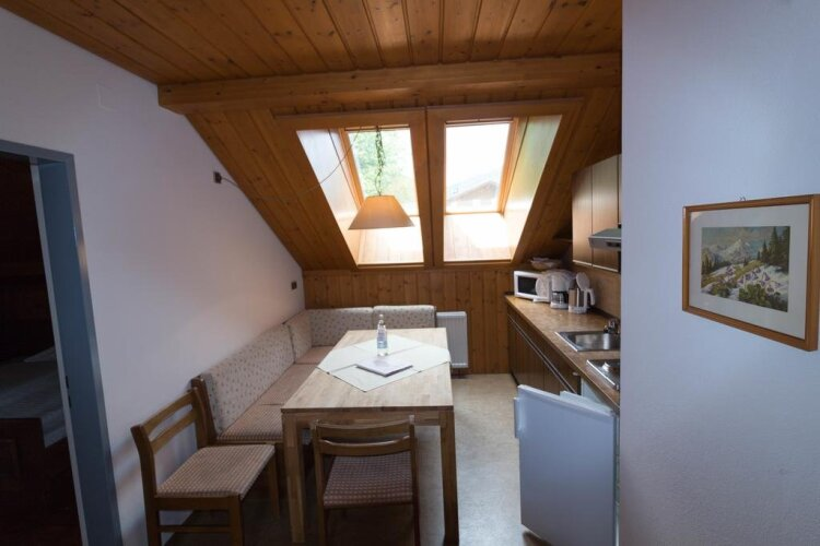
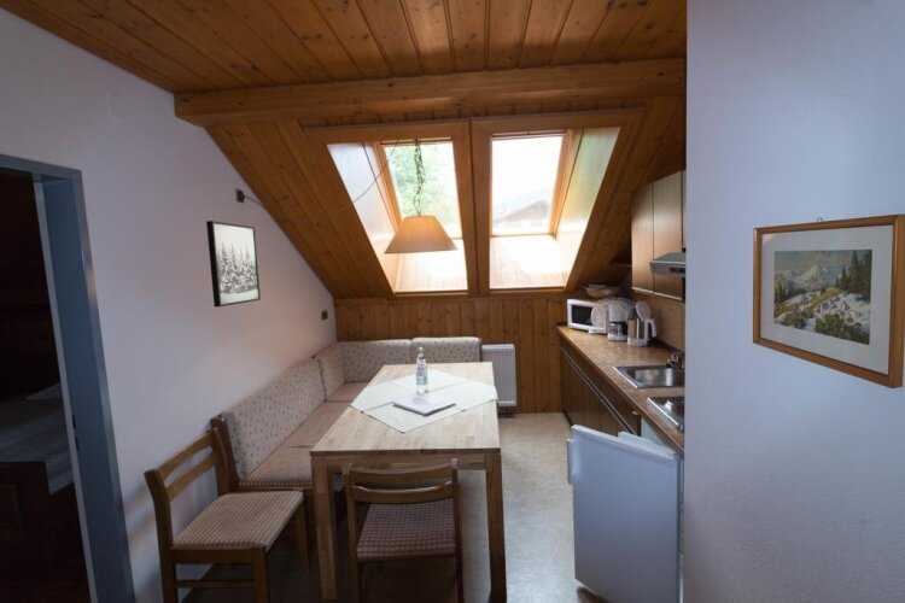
+ wall art [205,219,262,309]
